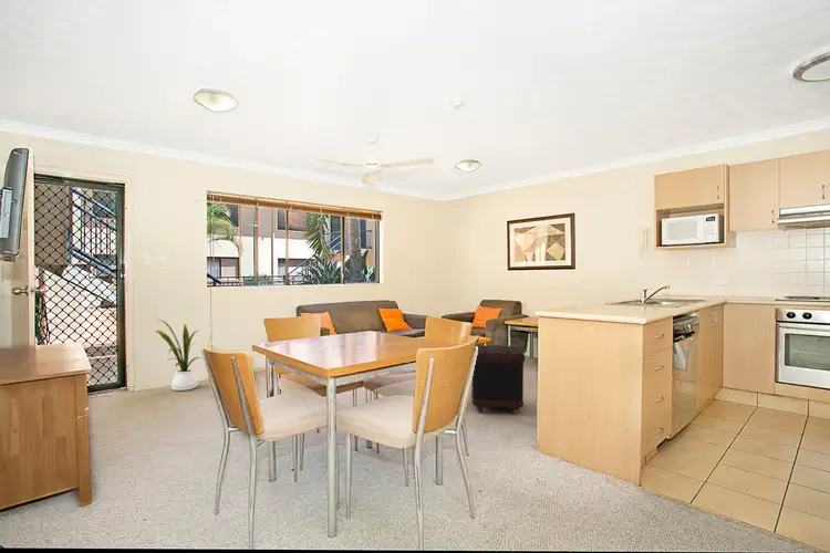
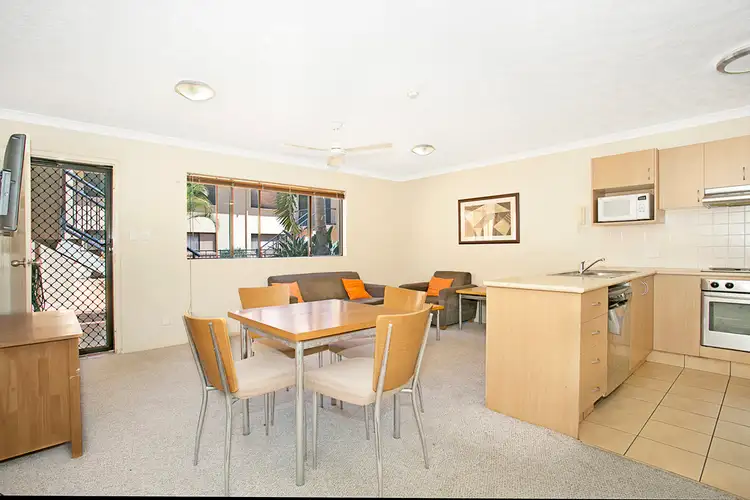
- house plant [155,319,201,392]
- ottoman [470,344,526,415]
